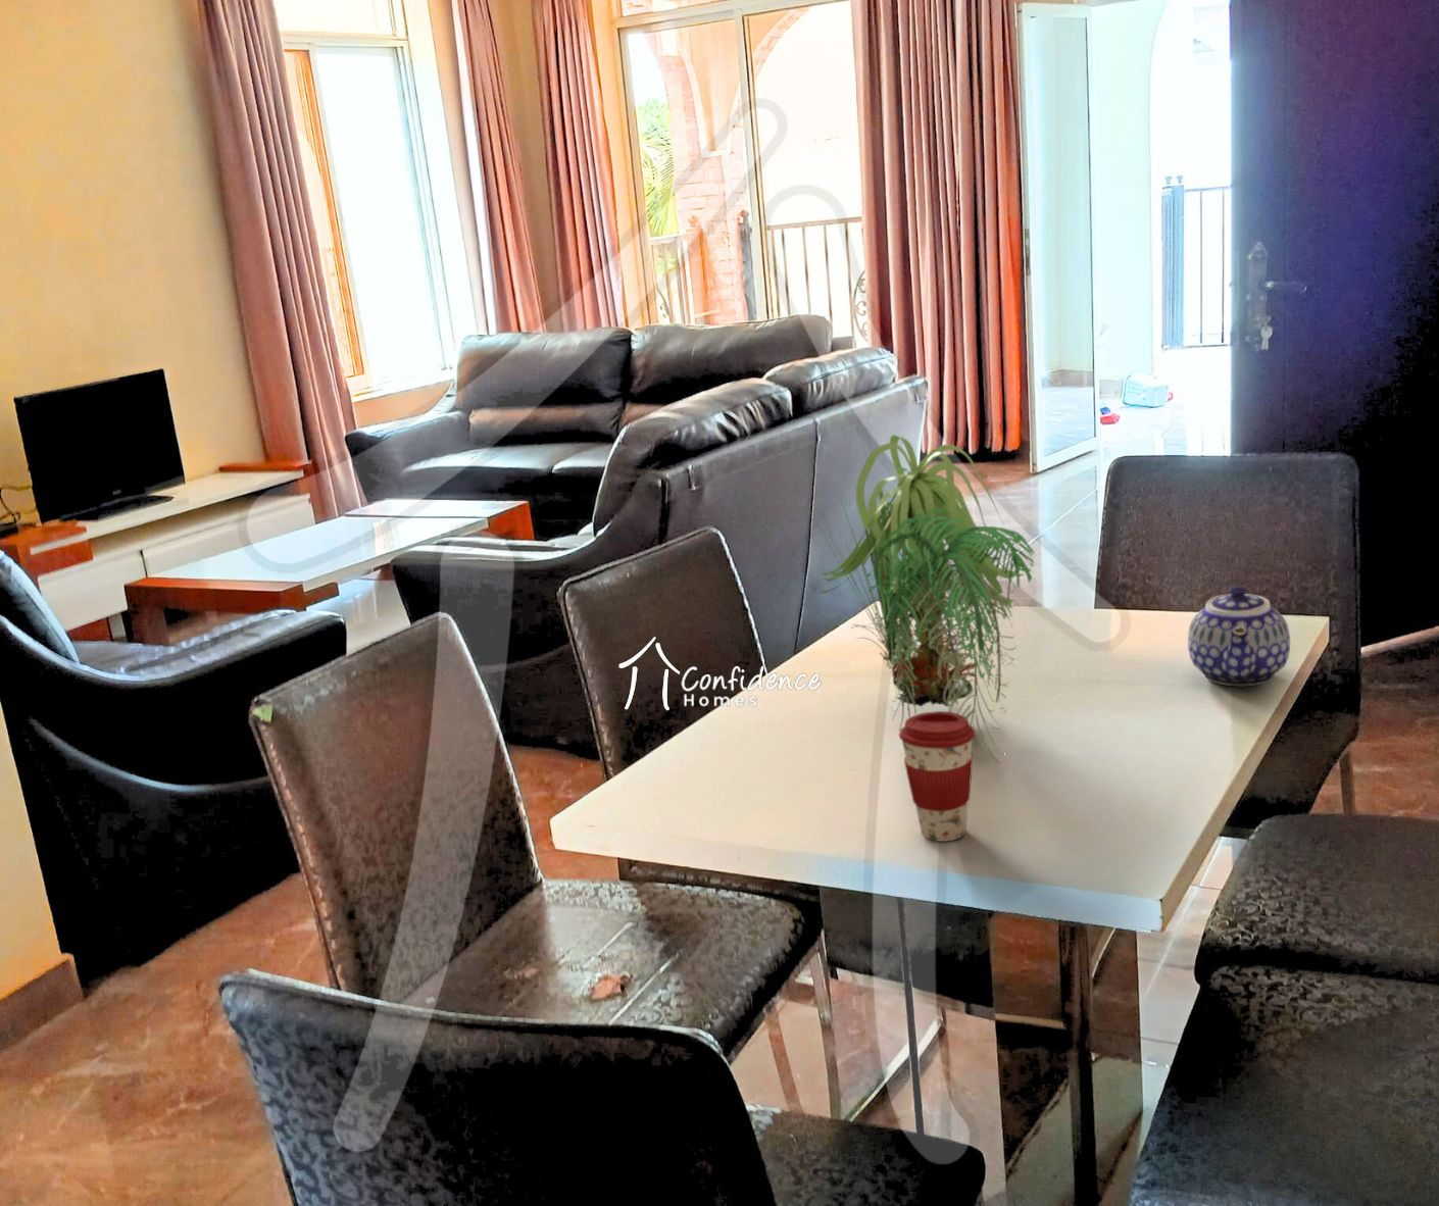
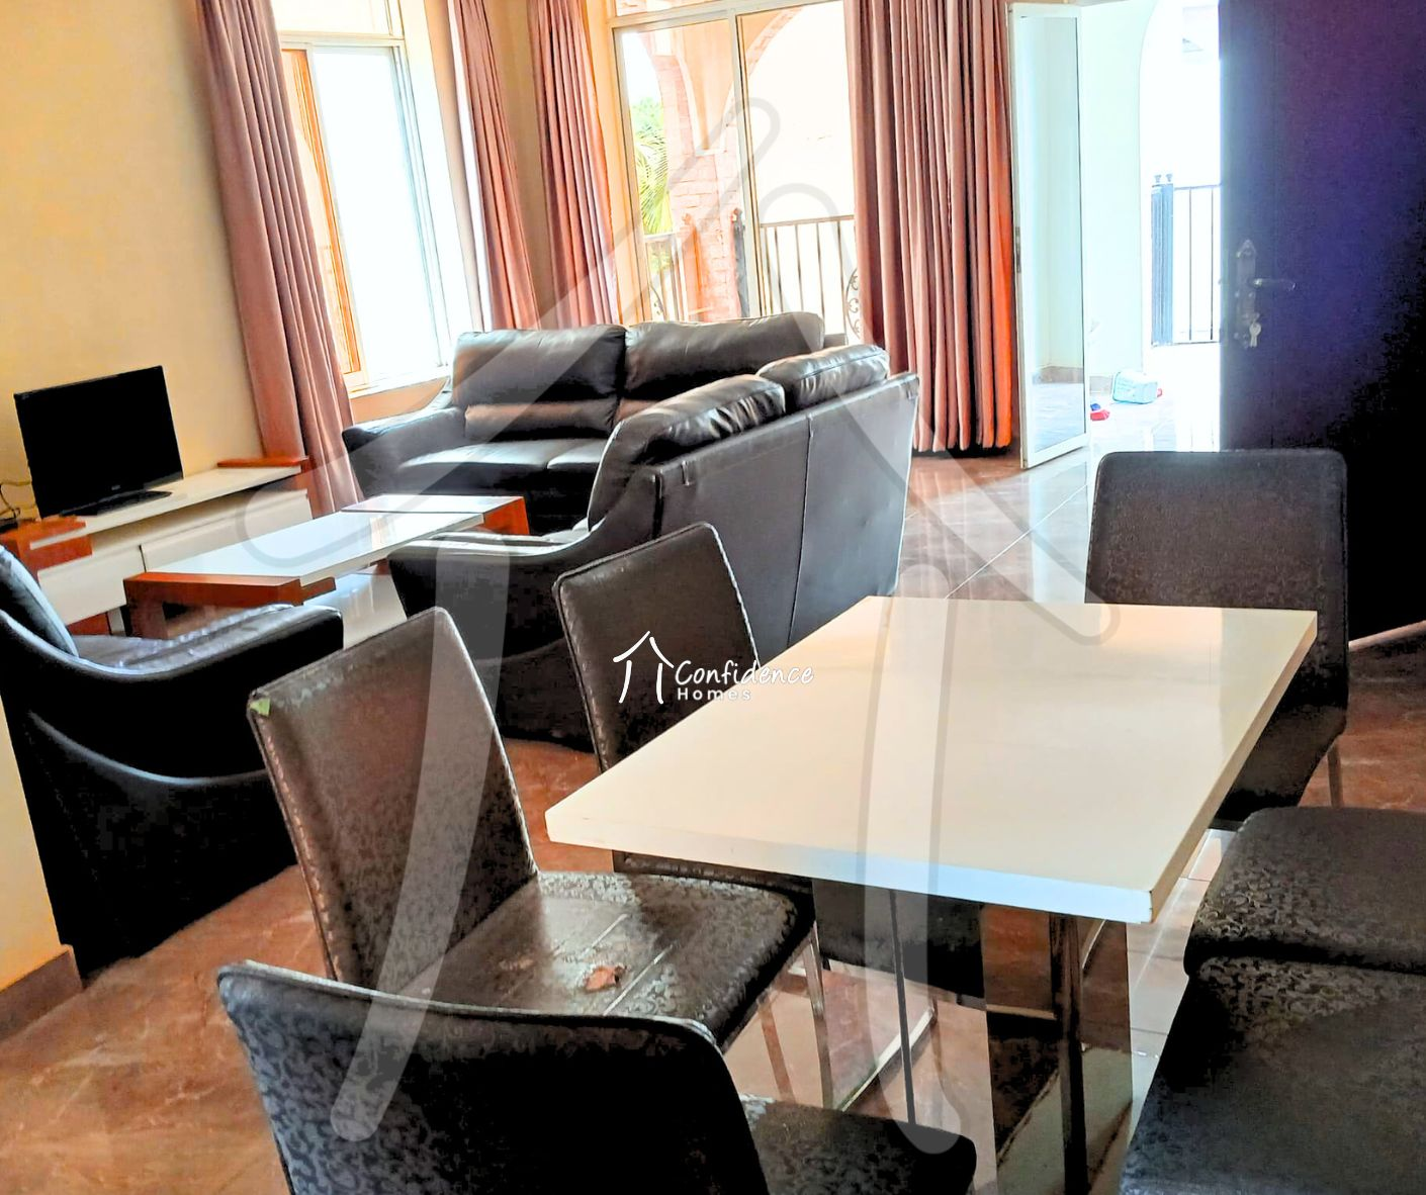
- teapot [1187,585,1291,687]
- plant [810,433,1035,765]
- coffee cup [898,711,976,842]
